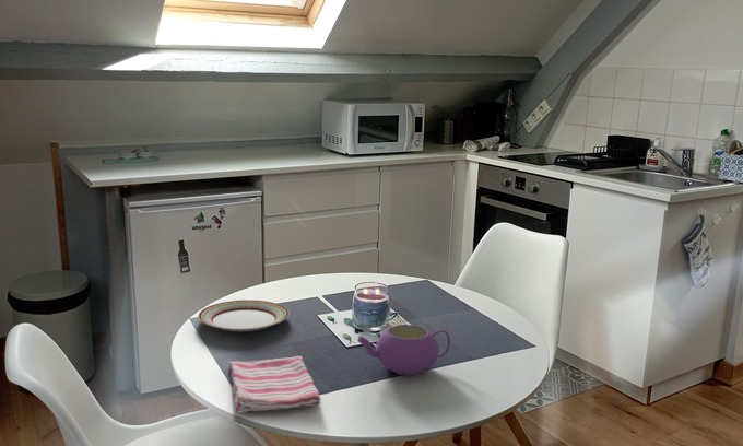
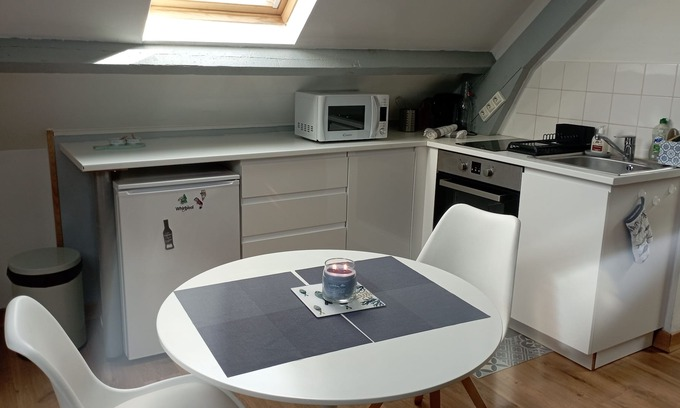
- plate [198,298,290,332]
- teapot [356,324,451,376]
- dish towel [228,355,322,414]
